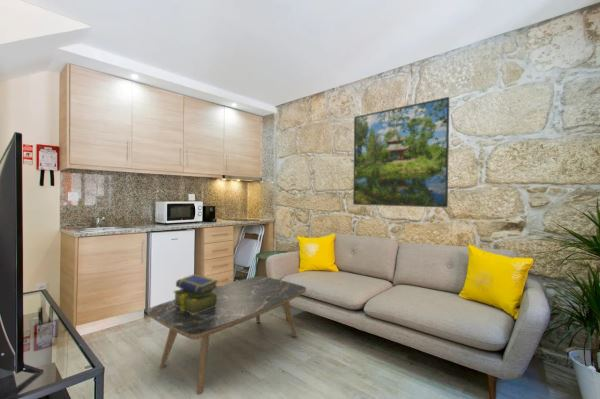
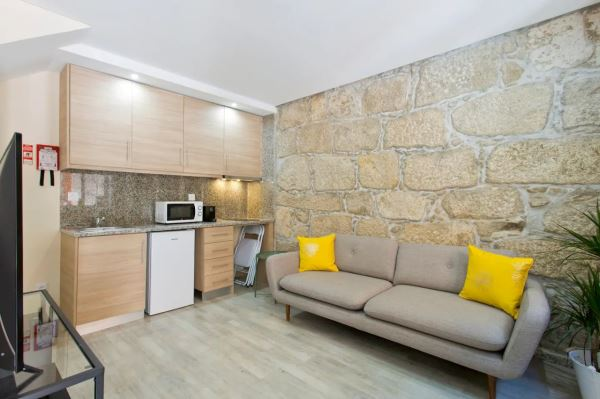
- coffee table [147,275,307,396]
- stack of books [172,273,219,315]
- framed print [352,96,450,209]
